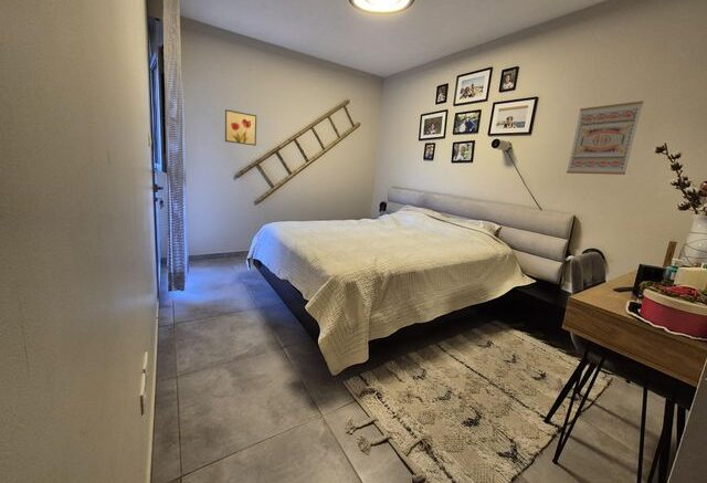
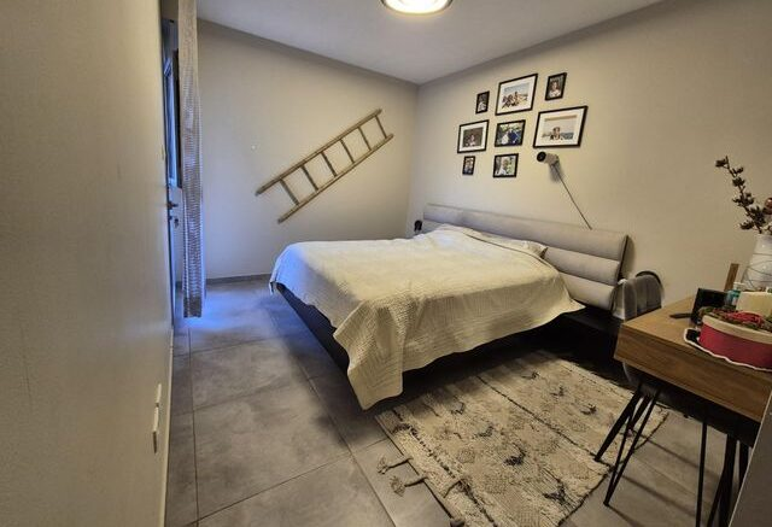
- wall art [566,99,645,176]
- wall art [224,108,257,147]
